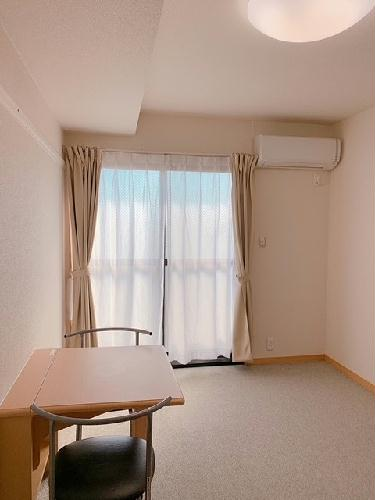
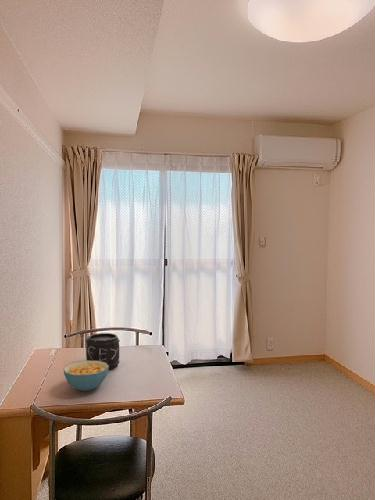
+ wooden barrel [85,332,121,371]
+ cereal bowl [63,360,109,392]
